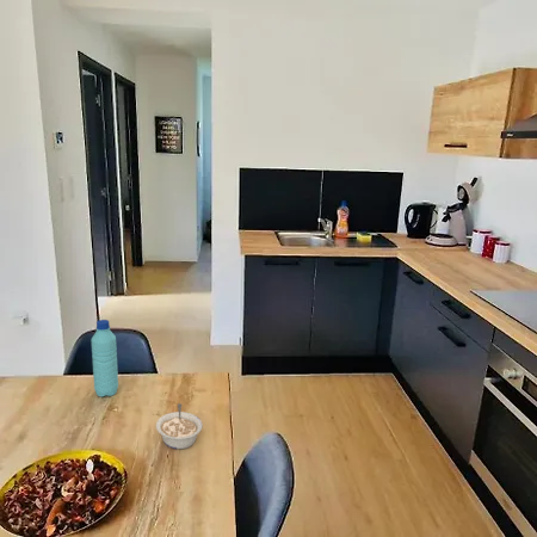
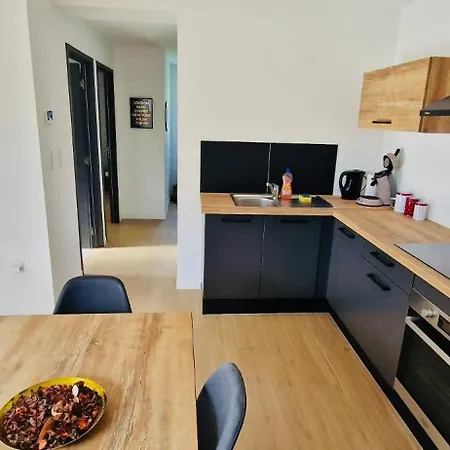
- legume [155,402,203,450]
- water bottle [91,319,119,397]
